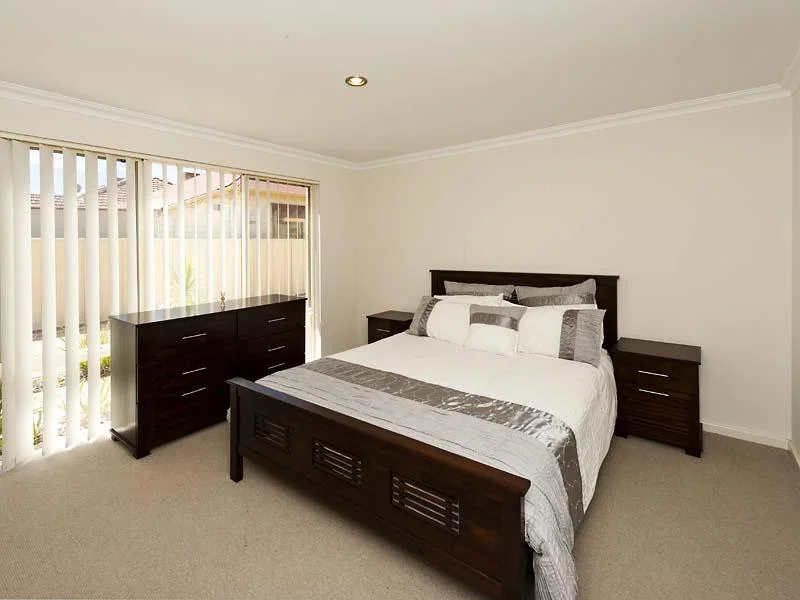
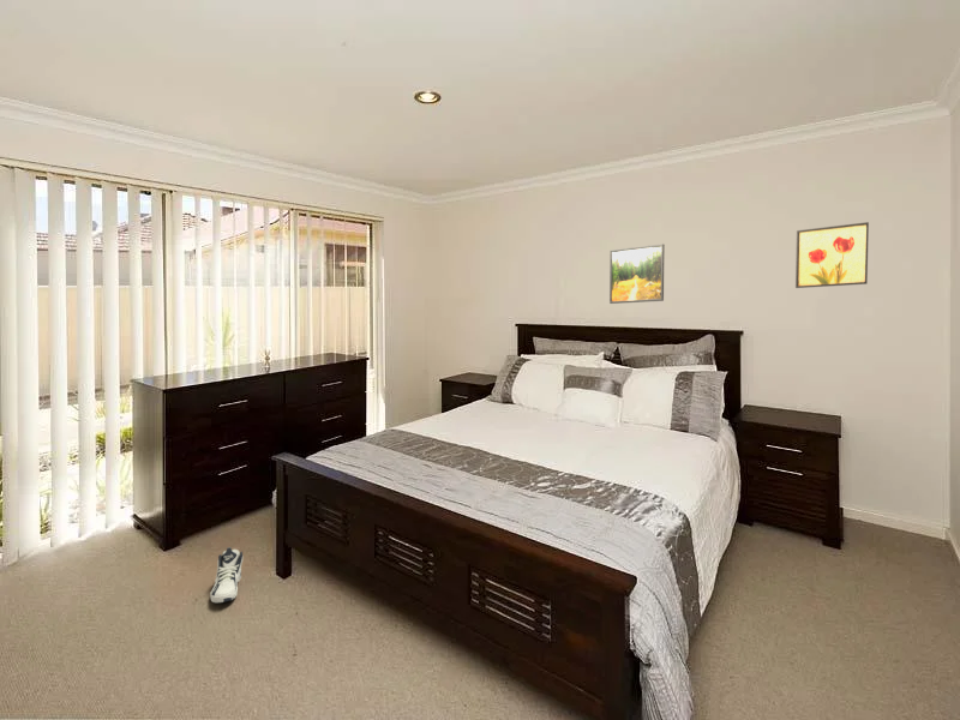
+ wall art [794,221,870,289]
+ sneaker [209,546,244,604]
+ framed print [608,242,666,305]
